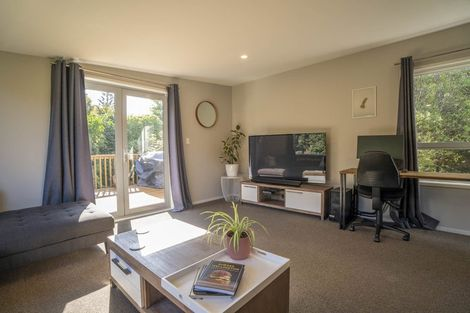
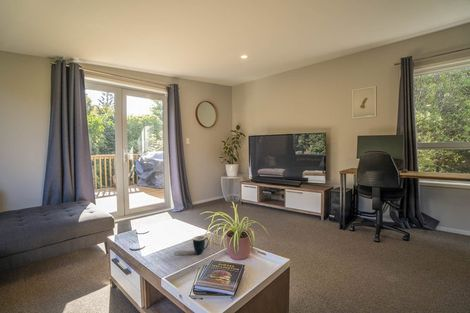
+ mug [192,235,210,255]
